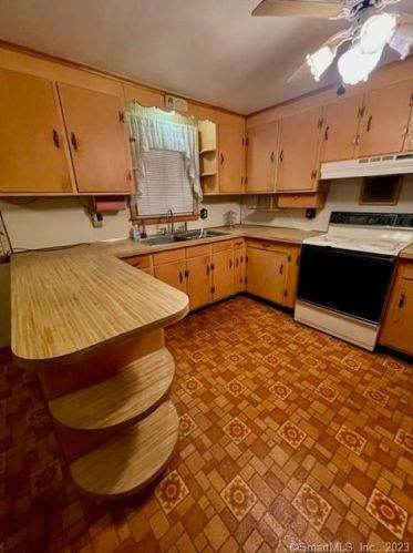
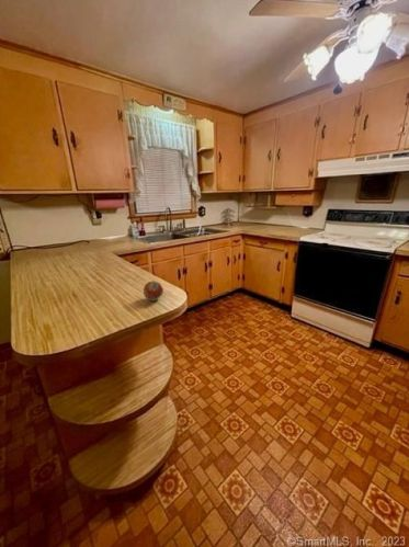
+ fruit [143,280,164,301]
